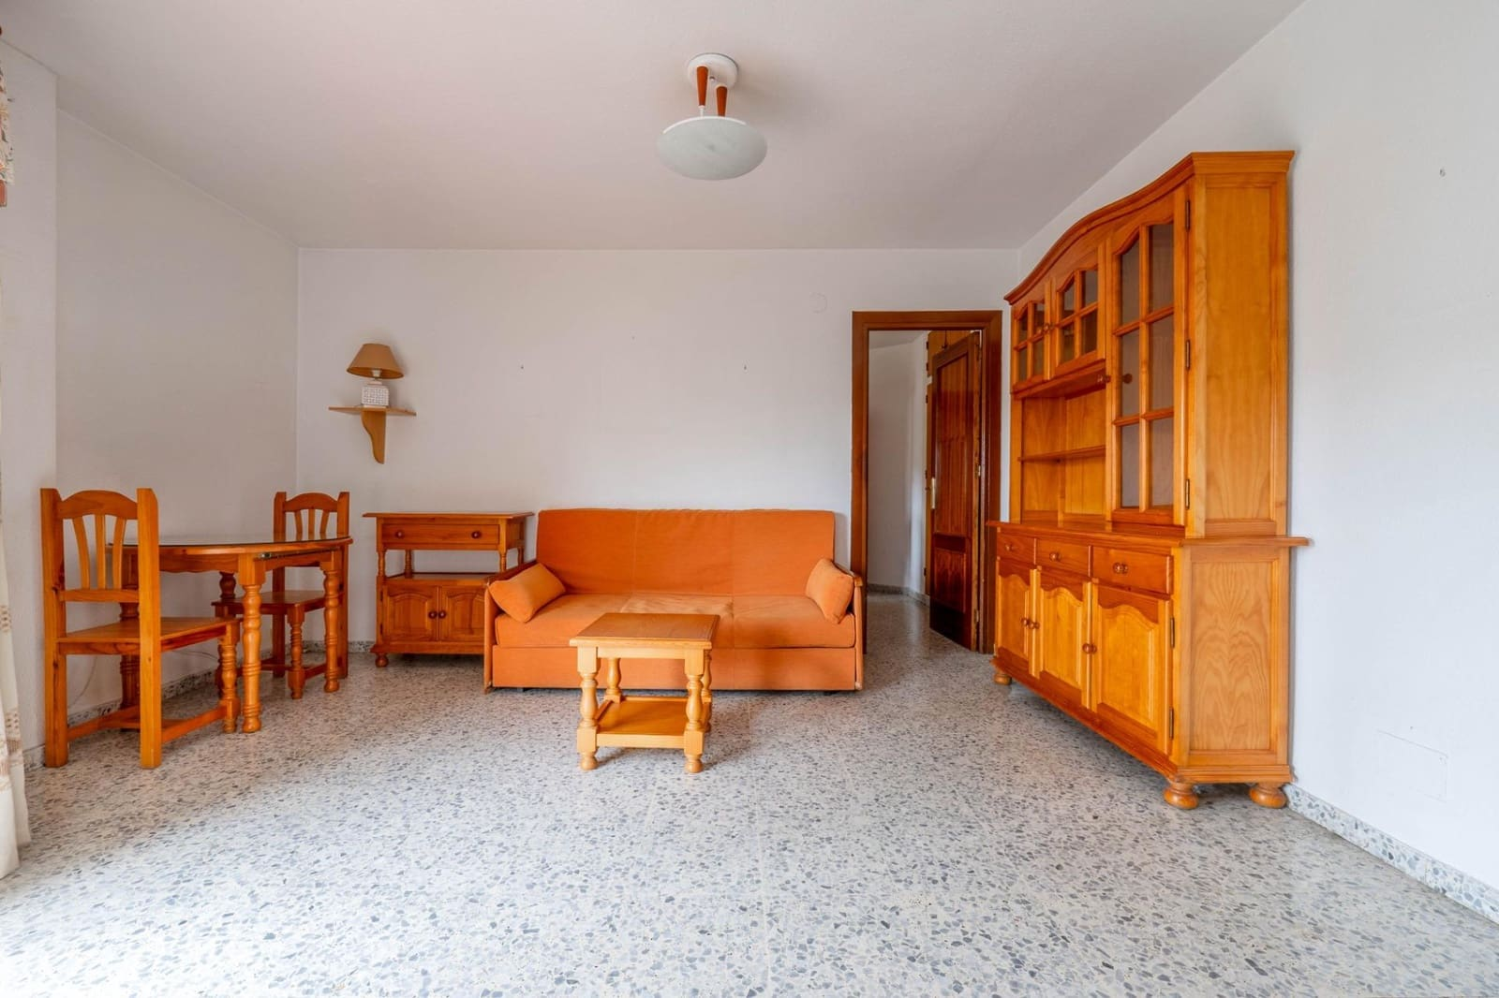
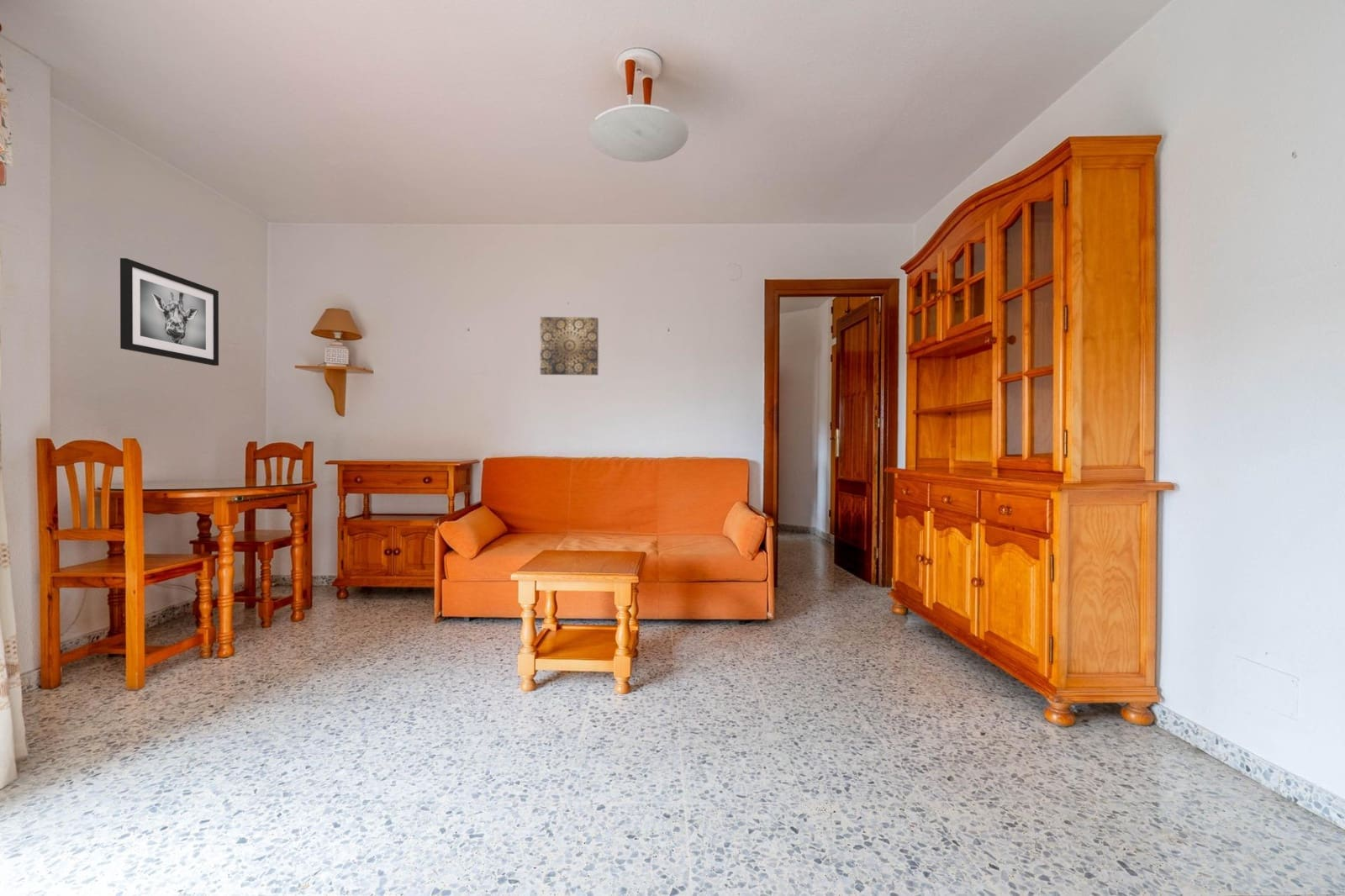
+ wall art [119,257,219,366]
+ wall art [540,316,599,376]
